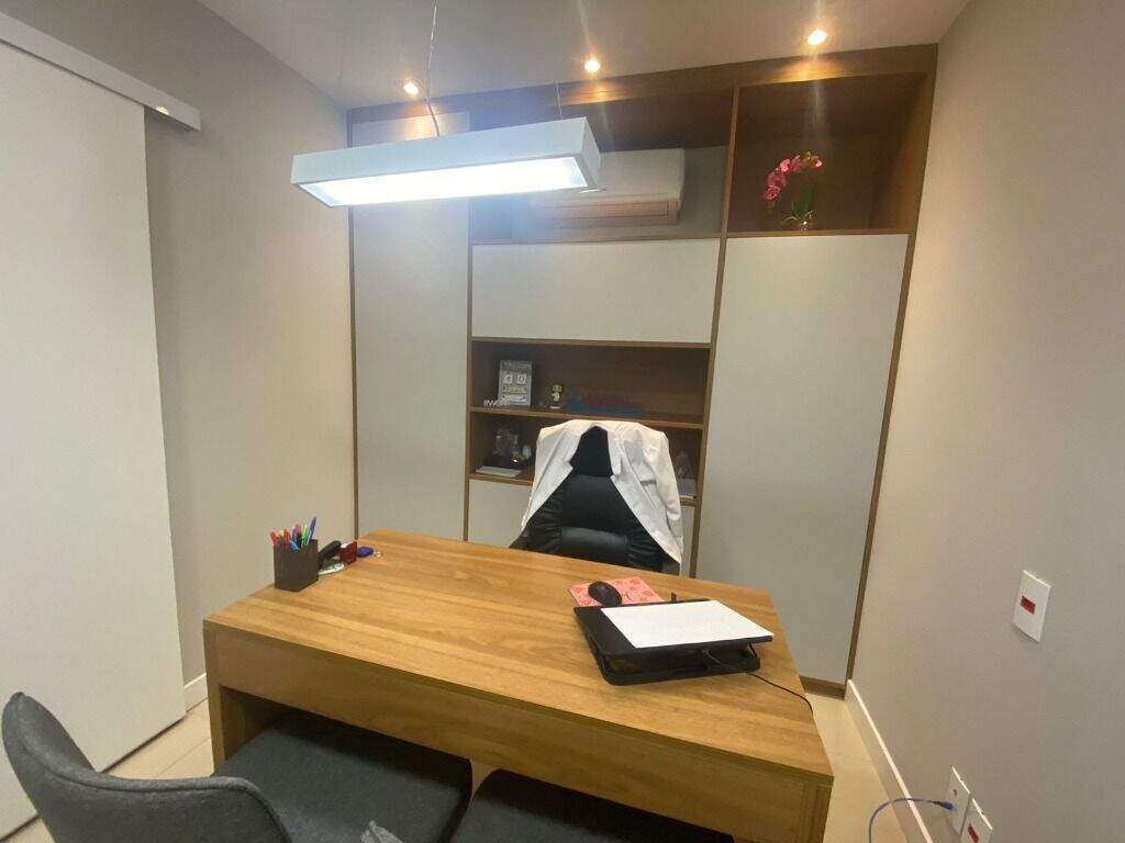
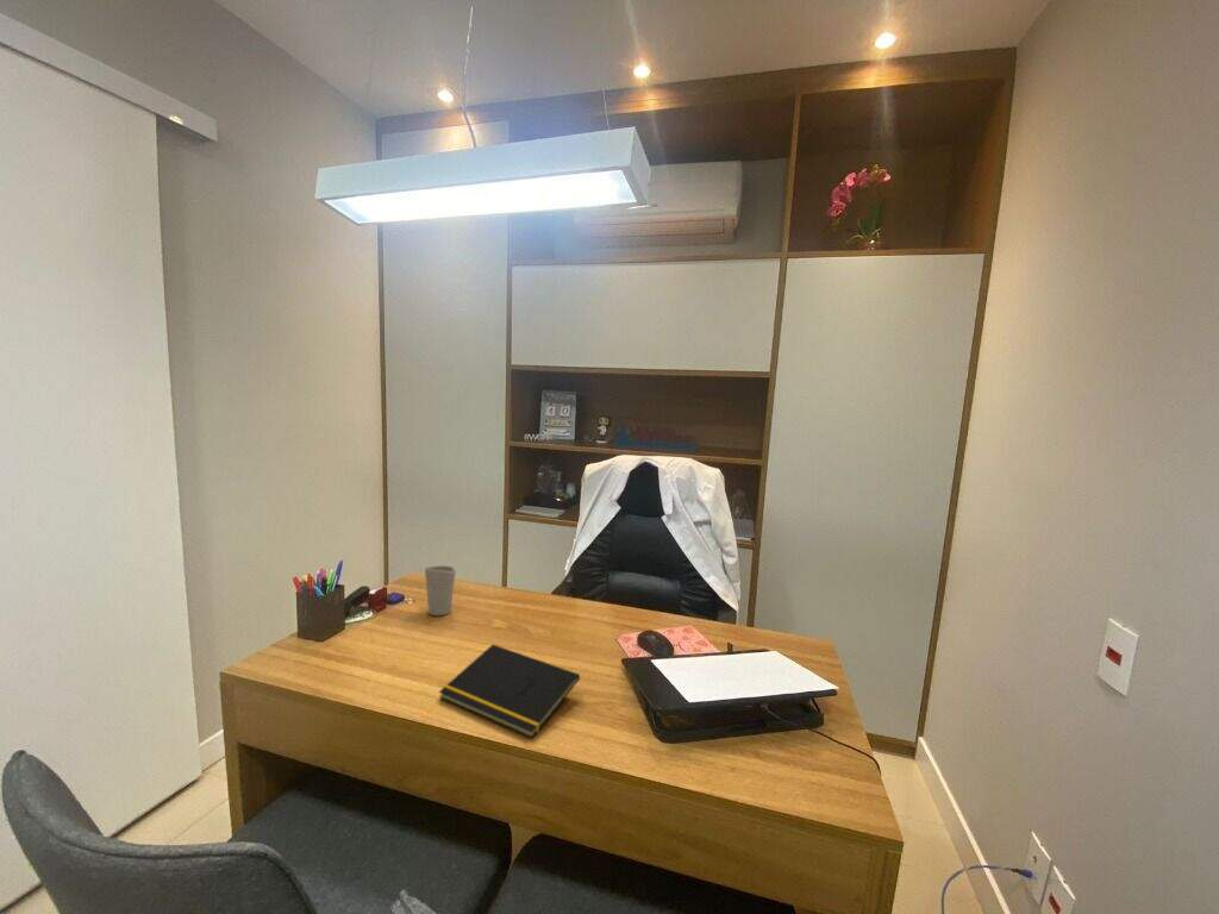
+ notepad [438,643,581,739]
+ cup [424,564,457,616]
